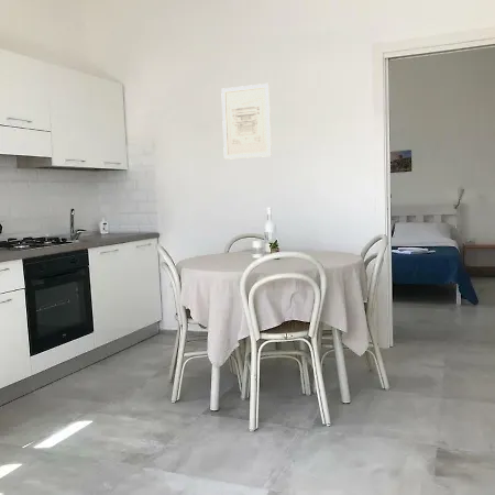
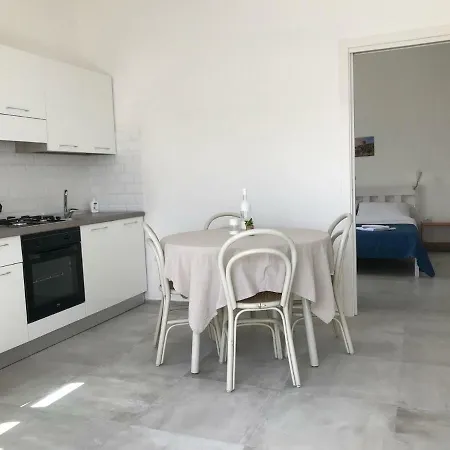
- wall art [220,82,273,161]
